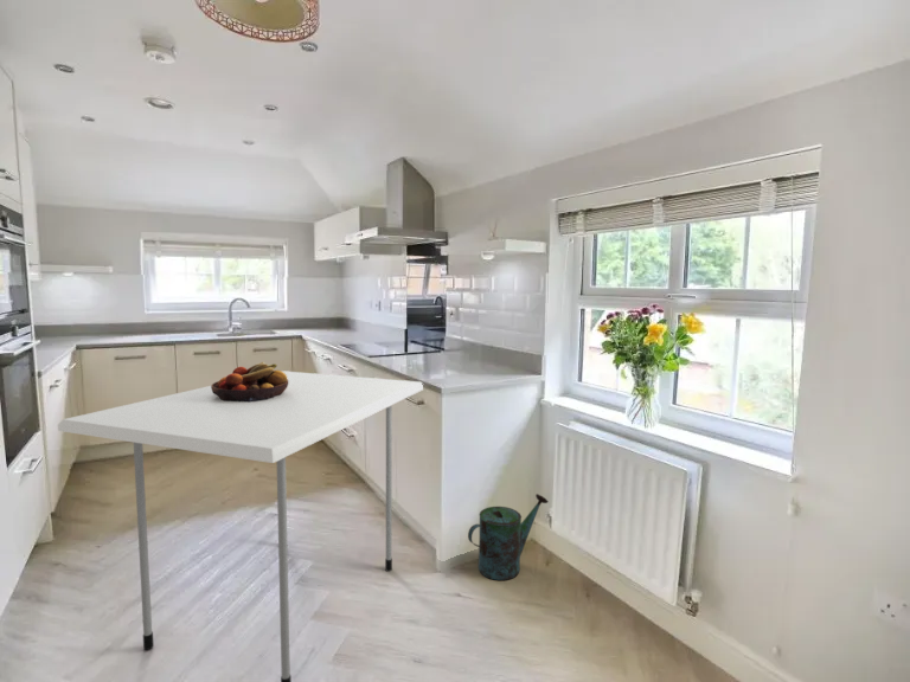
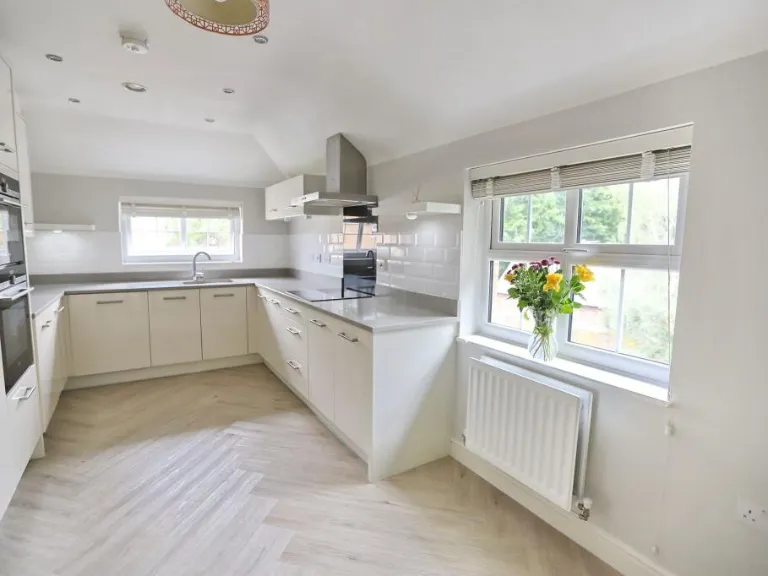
- watering can [467,493,550,581]
- fruit bowl [210,361,289,403]
- dining table [57,369,424,682]
